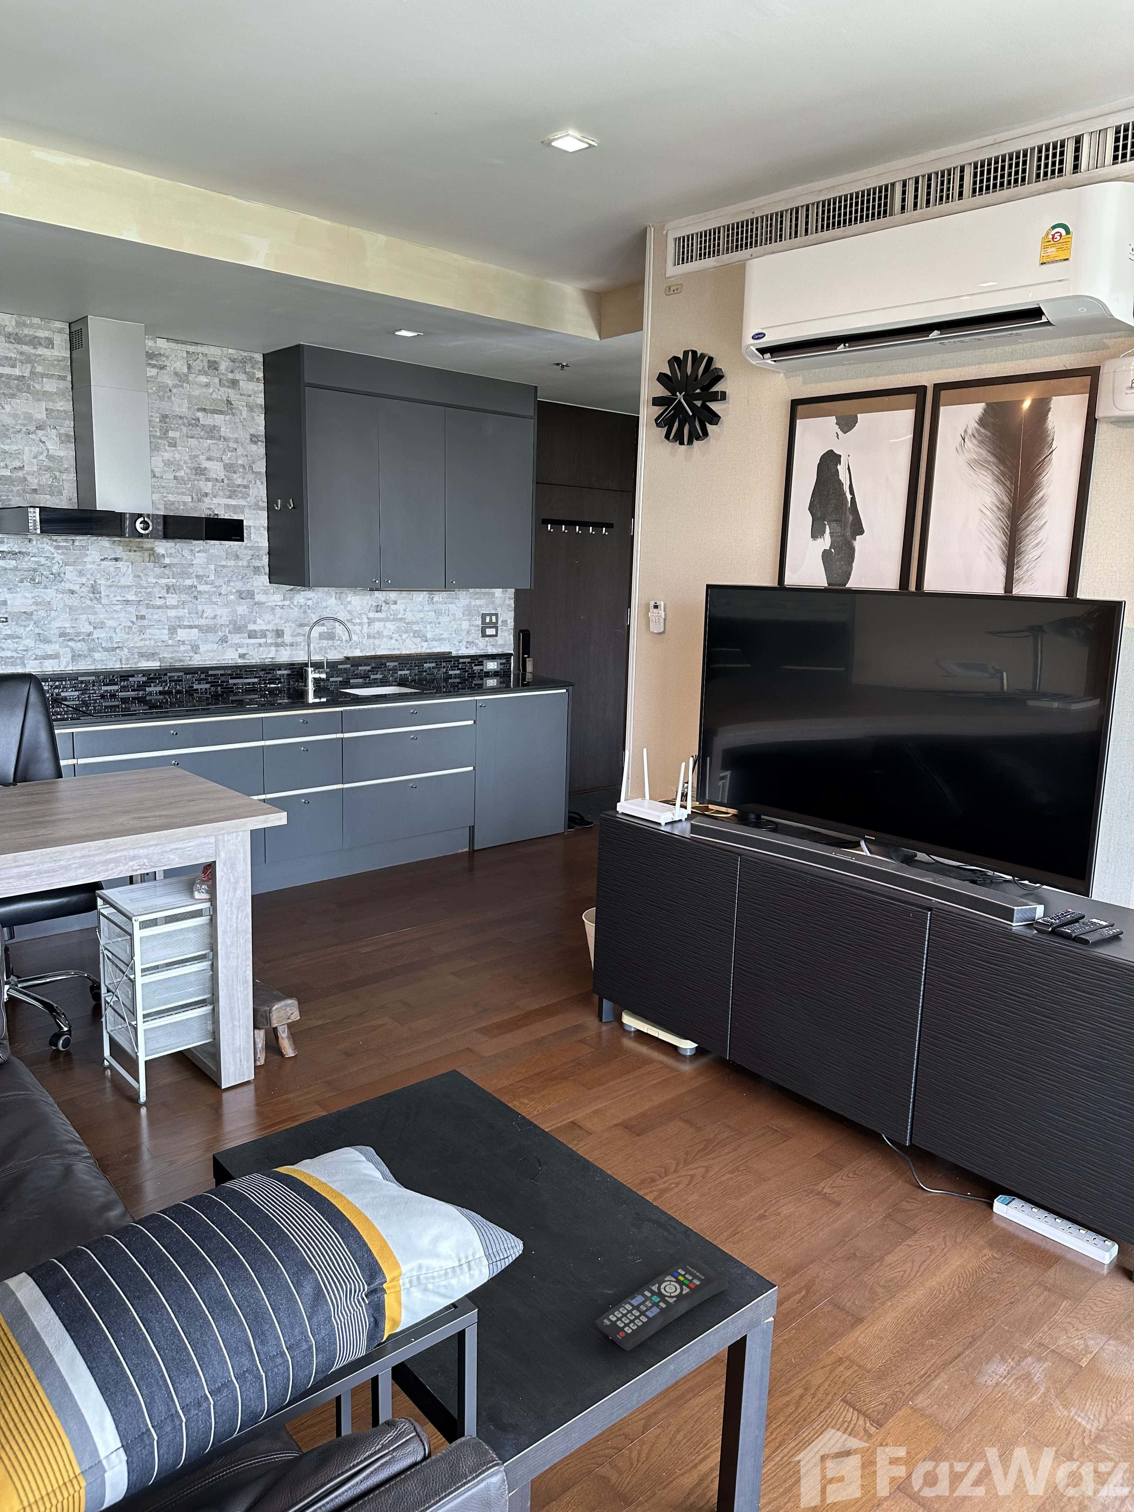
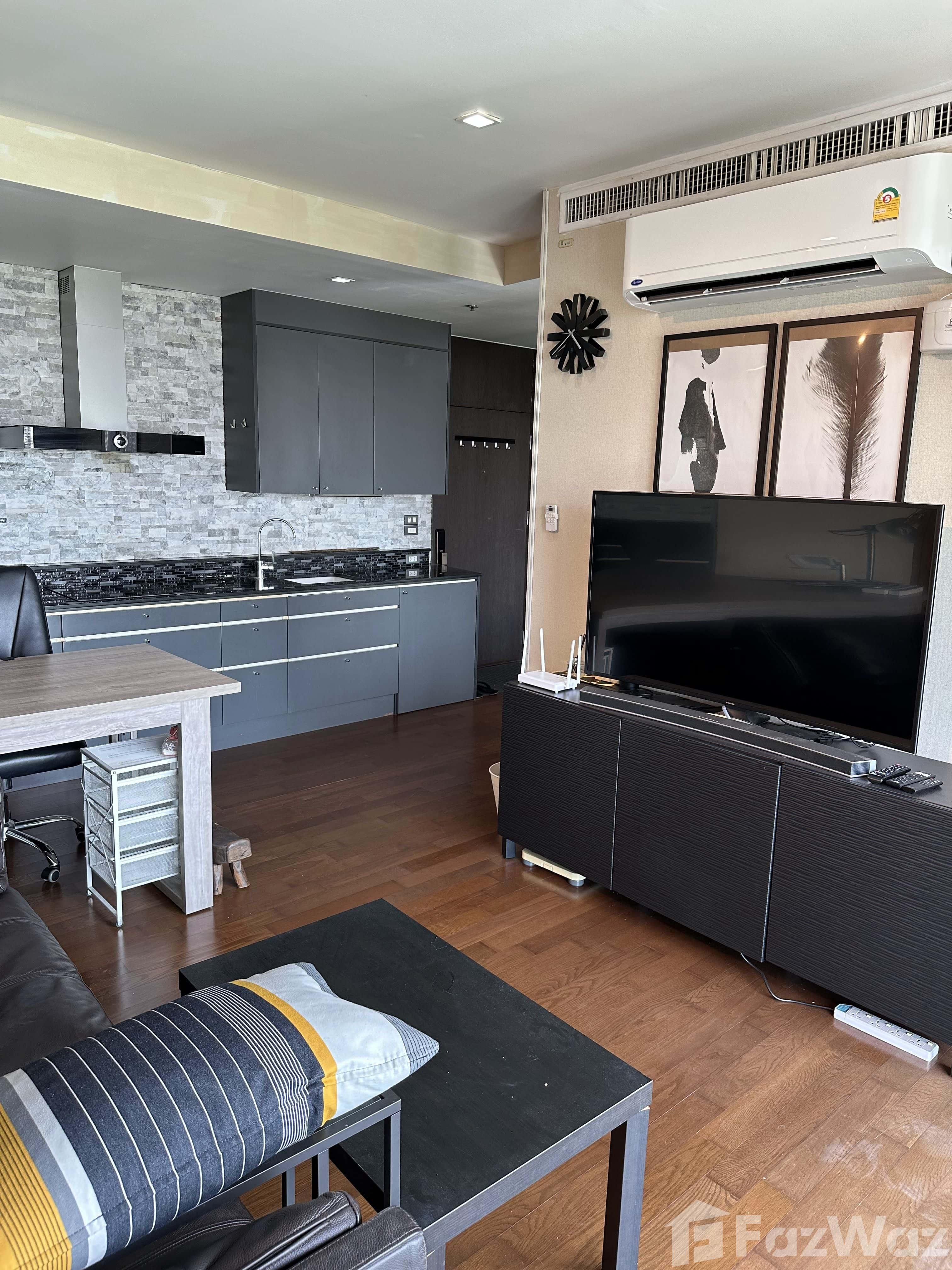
- remote control [594,1257,728,1351]
